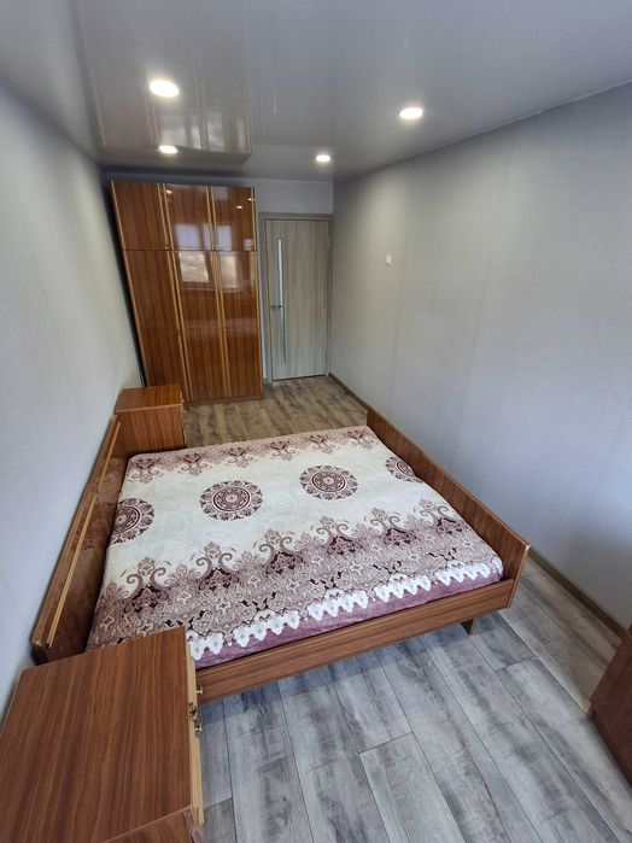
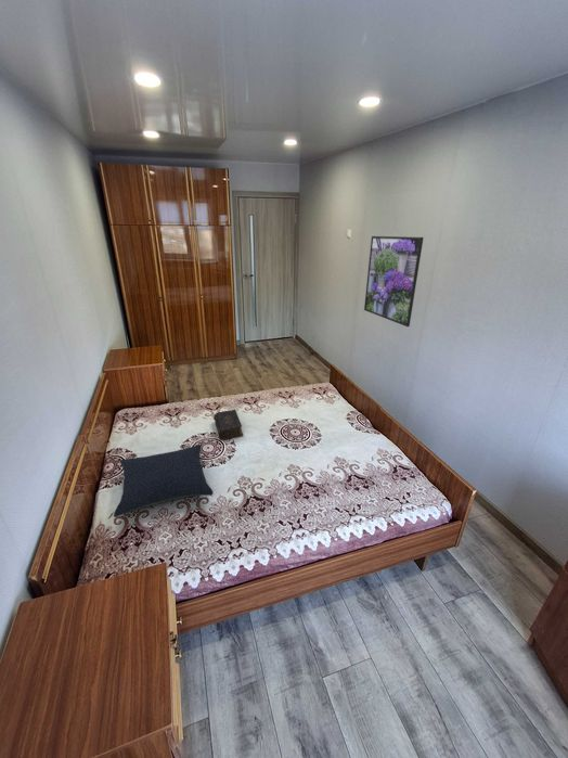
+ book [212,409,244,440]
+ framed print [363,235,425,327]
+ pillow [113,444,215,518]
